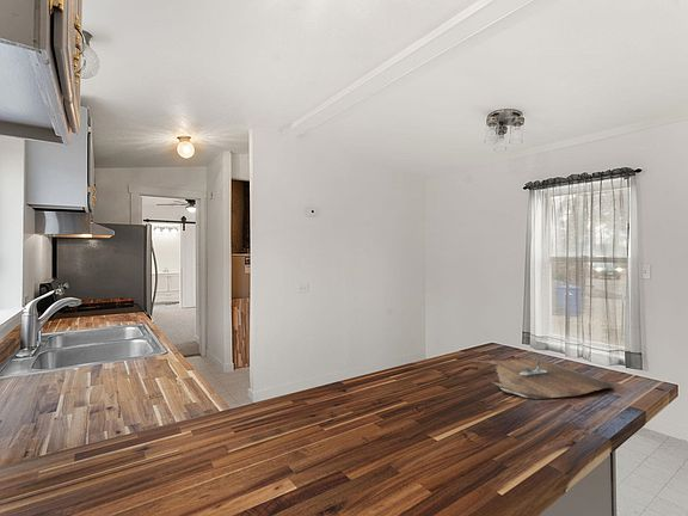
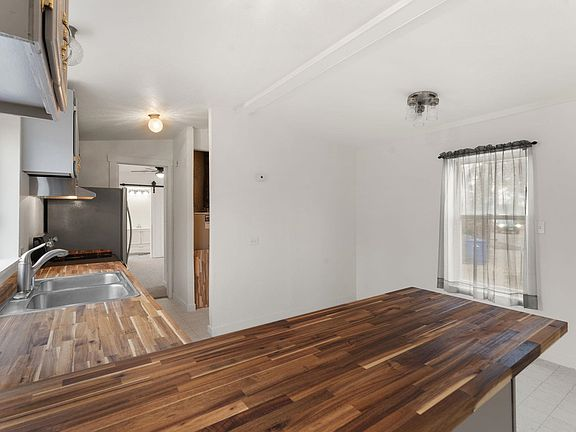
- cutting board [474,358,615,400]
